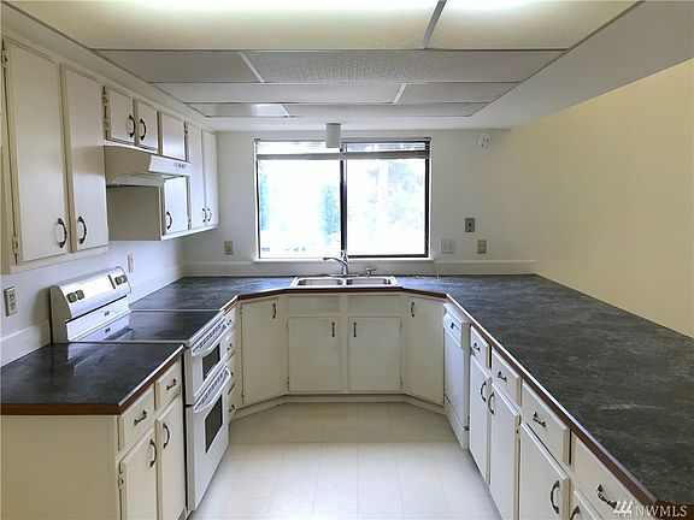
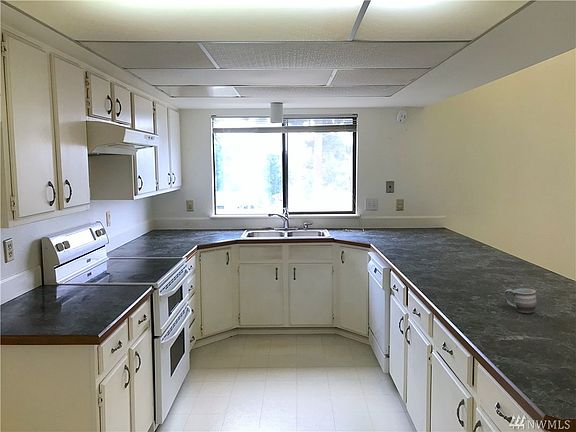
+ mug [503,287,538,314]
